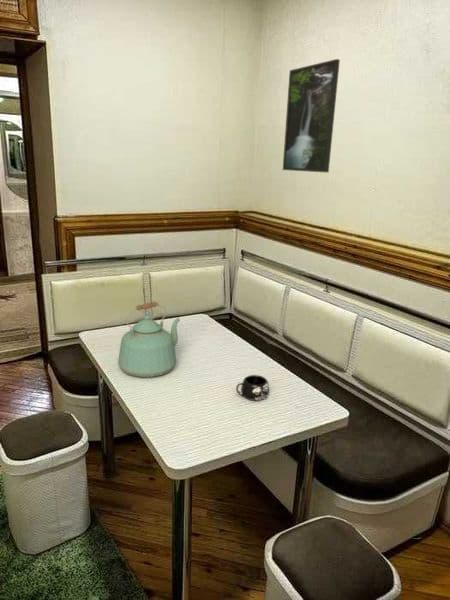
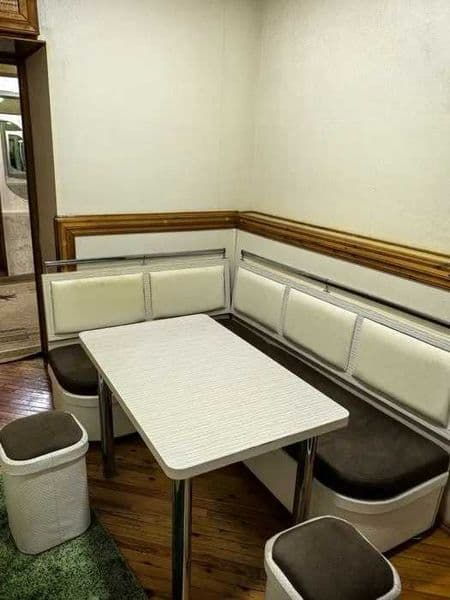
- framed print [282,58,341,174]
- mug [235,374,270,402]
- kettle [117,301,181,378]
